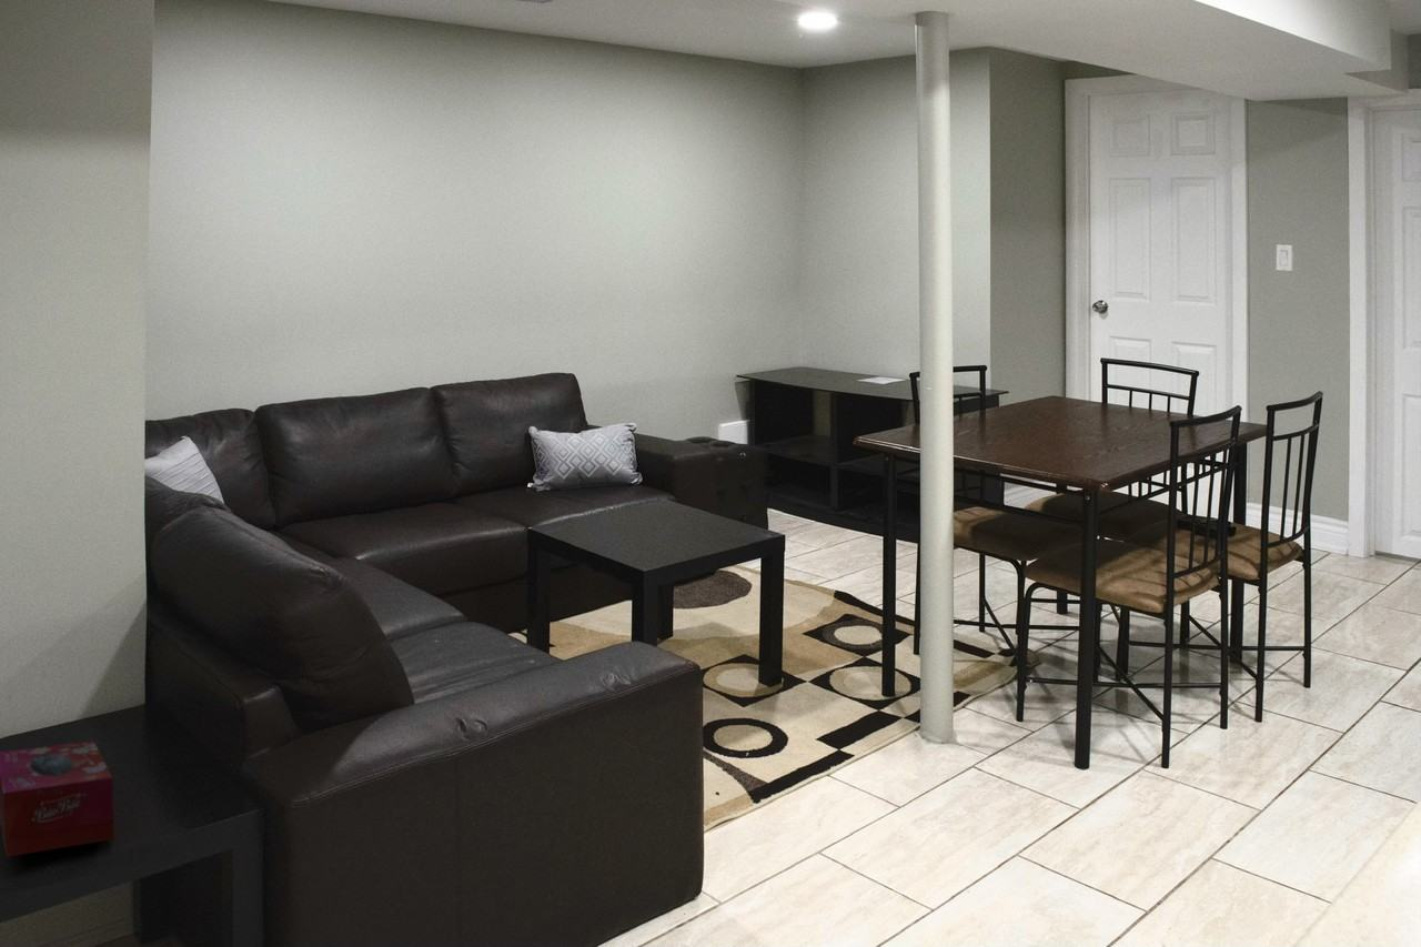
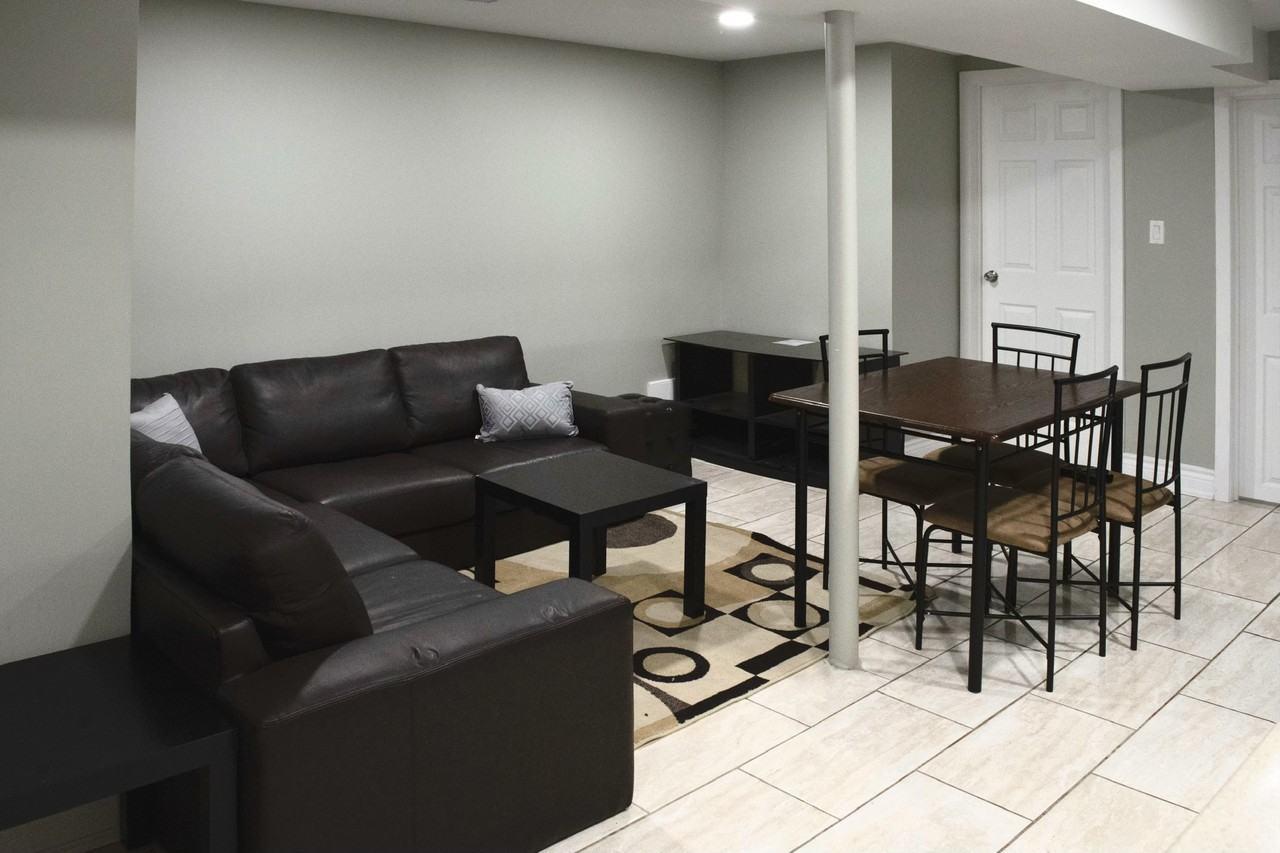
- tissue box [0,739,115,858]
